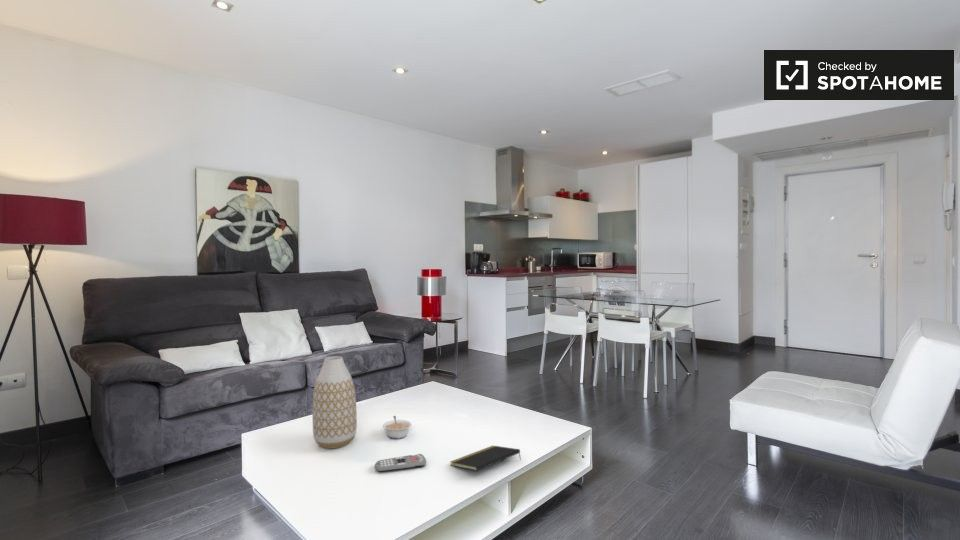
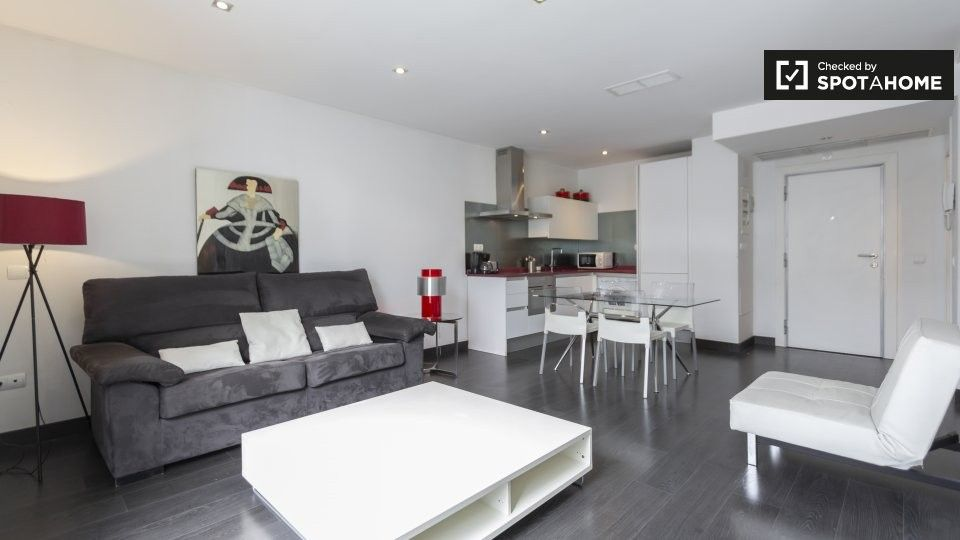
- vase [312,355,358,450]
- legume [382,415,412,440]
- remote control [374,453,427,473]
- notepad [450,445,522,472]
